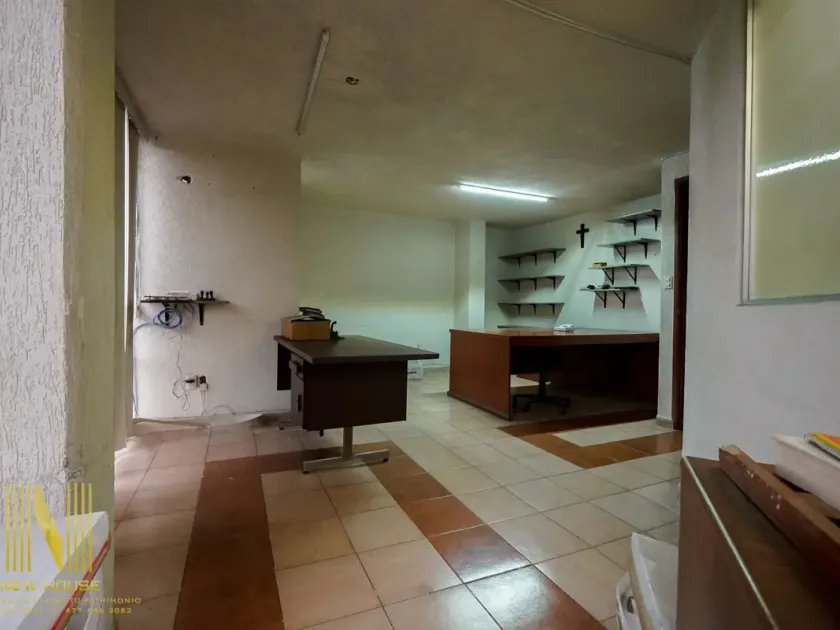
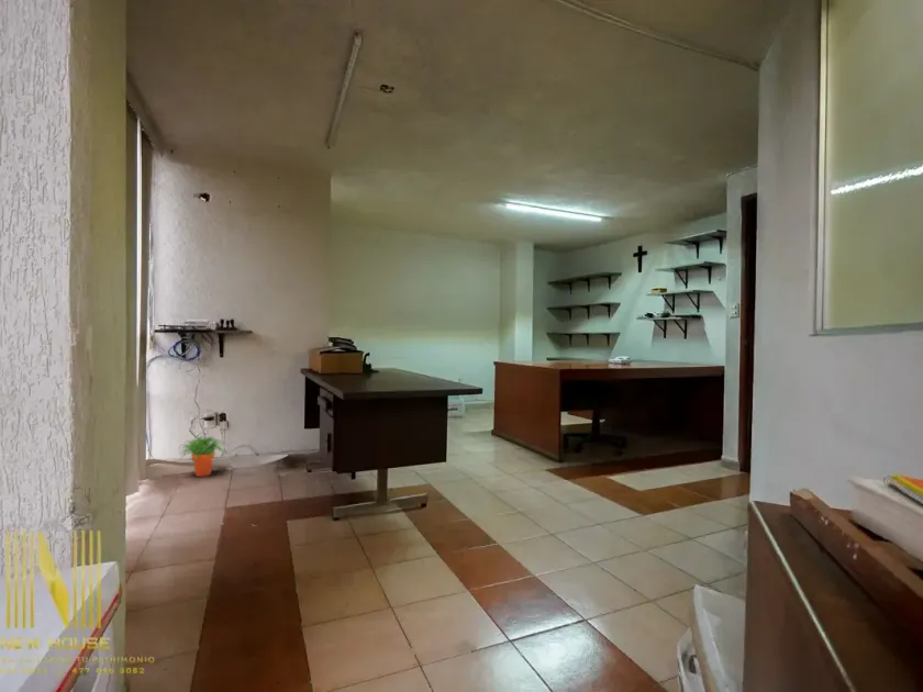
+ potted plant [178,435,229,478]
